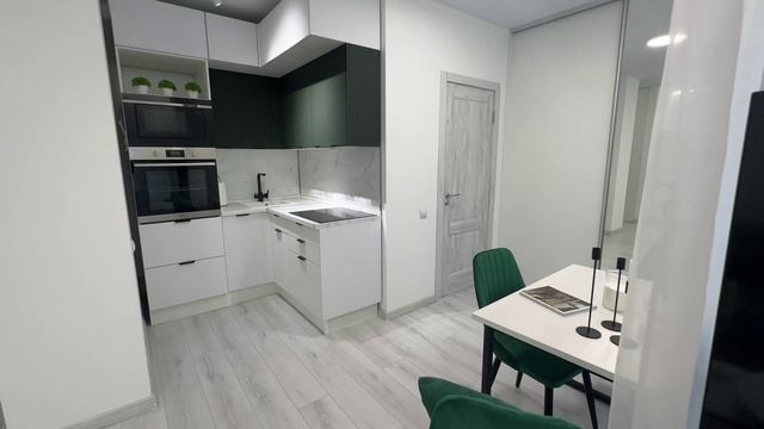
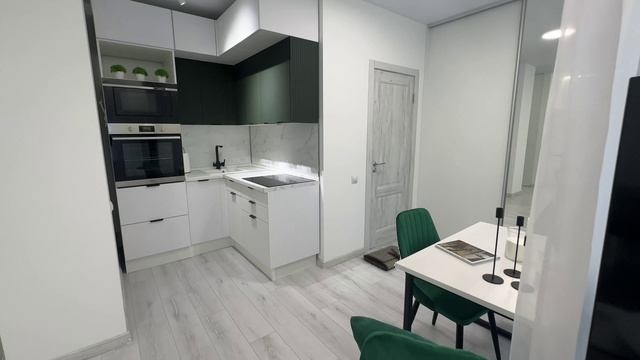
+ tool roll [362,245,401,271]
